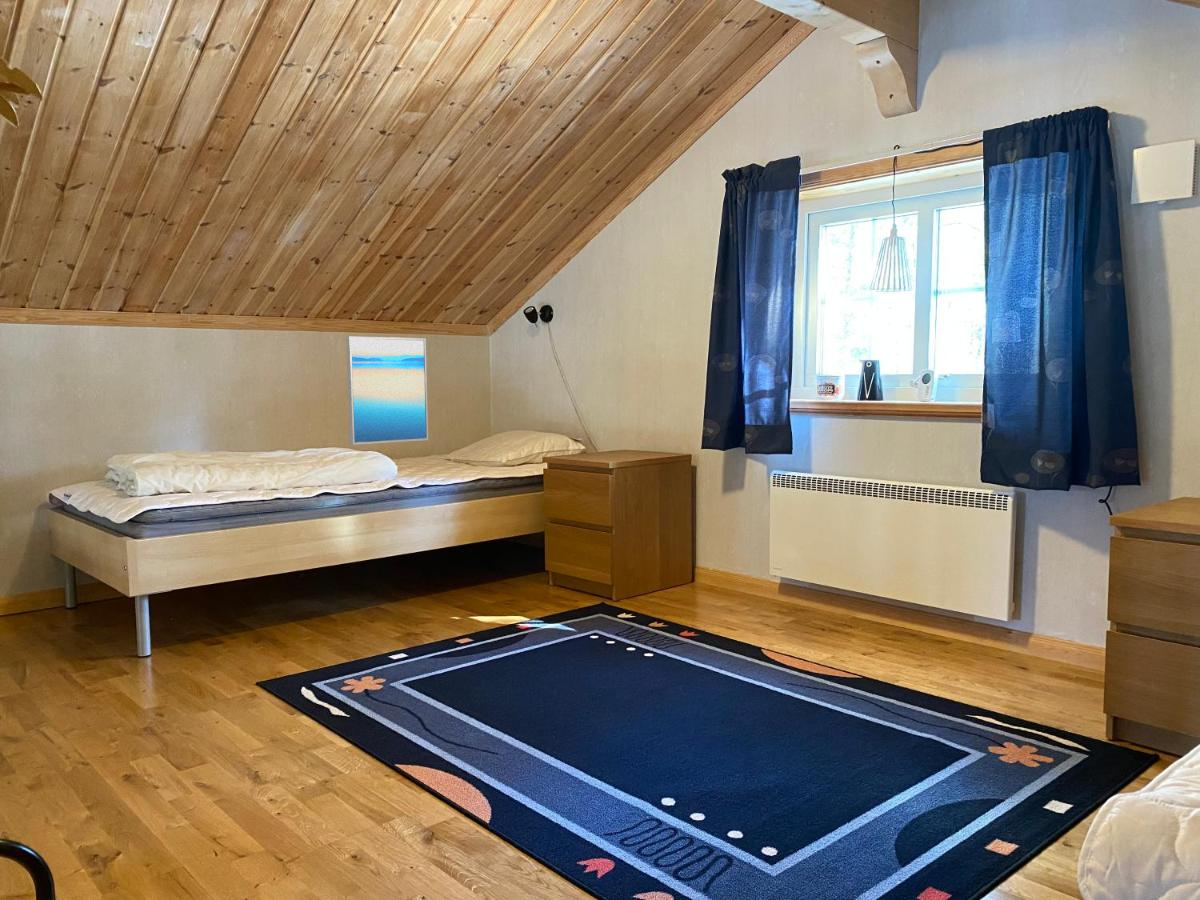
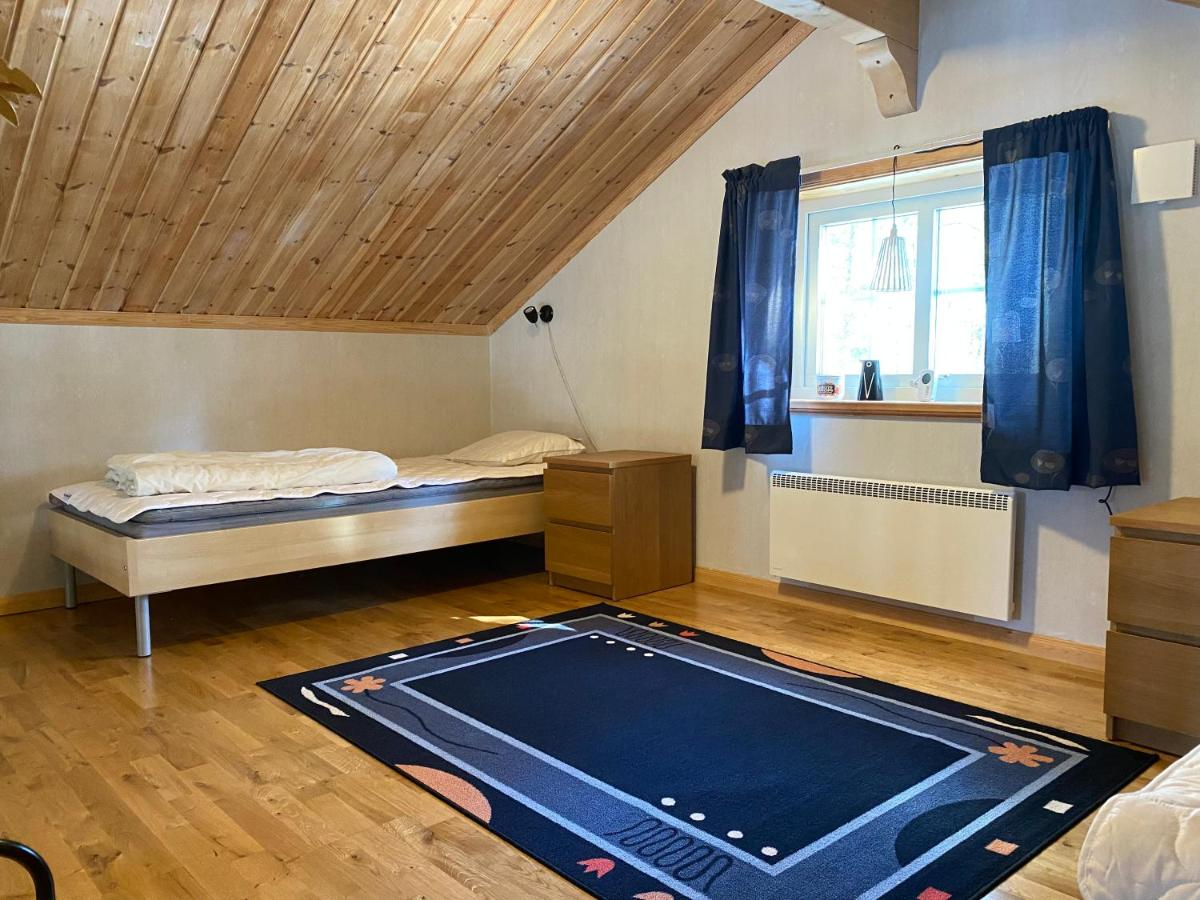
- wall art [345,336,429,446]
